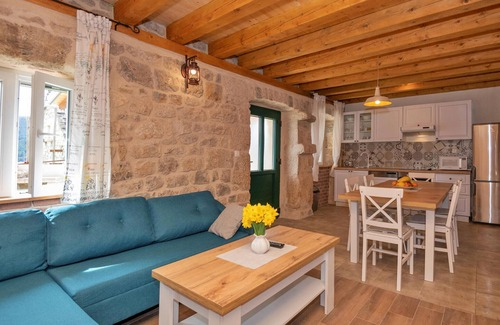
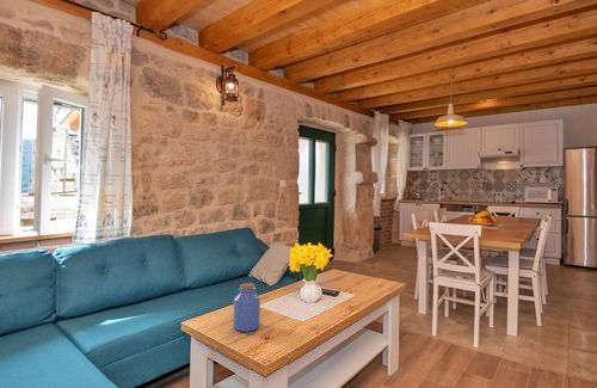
+ jar [232,282,261,333]
